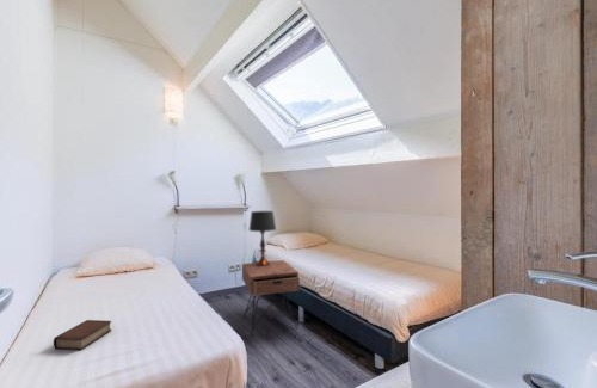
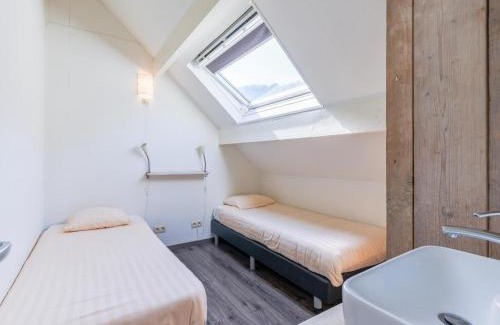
- book [53,319,112,351]
- nightstand [241,259,301,338]
- table lamp [247,210,277,266]
